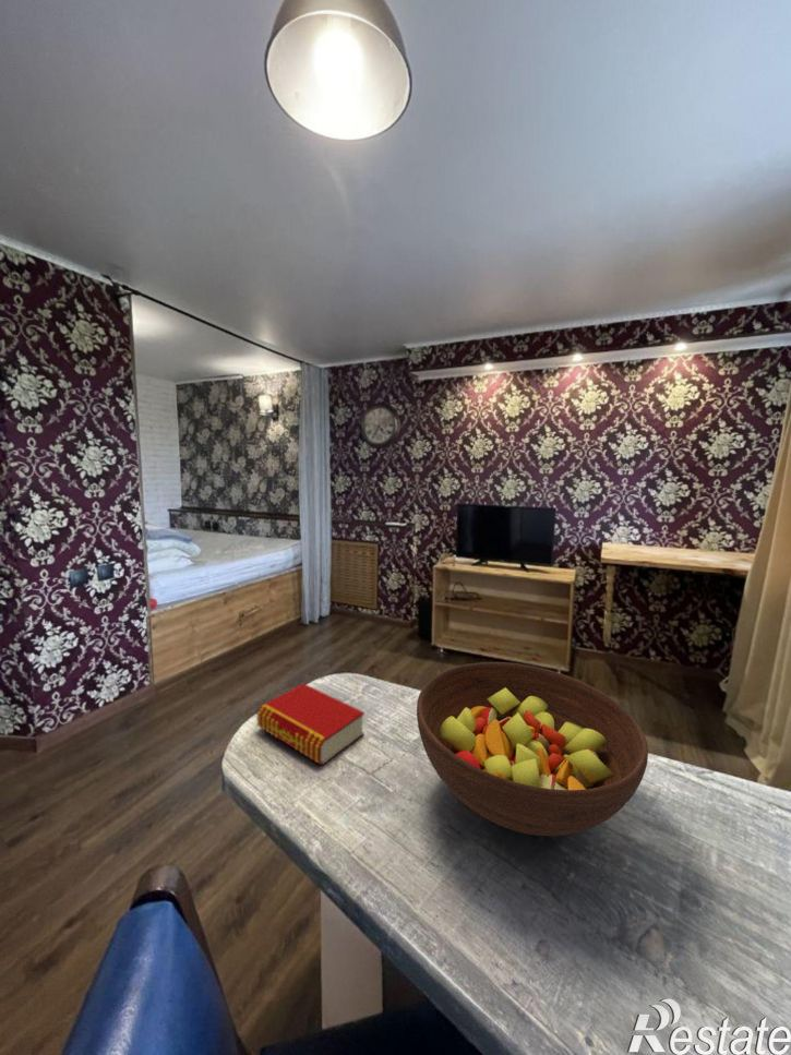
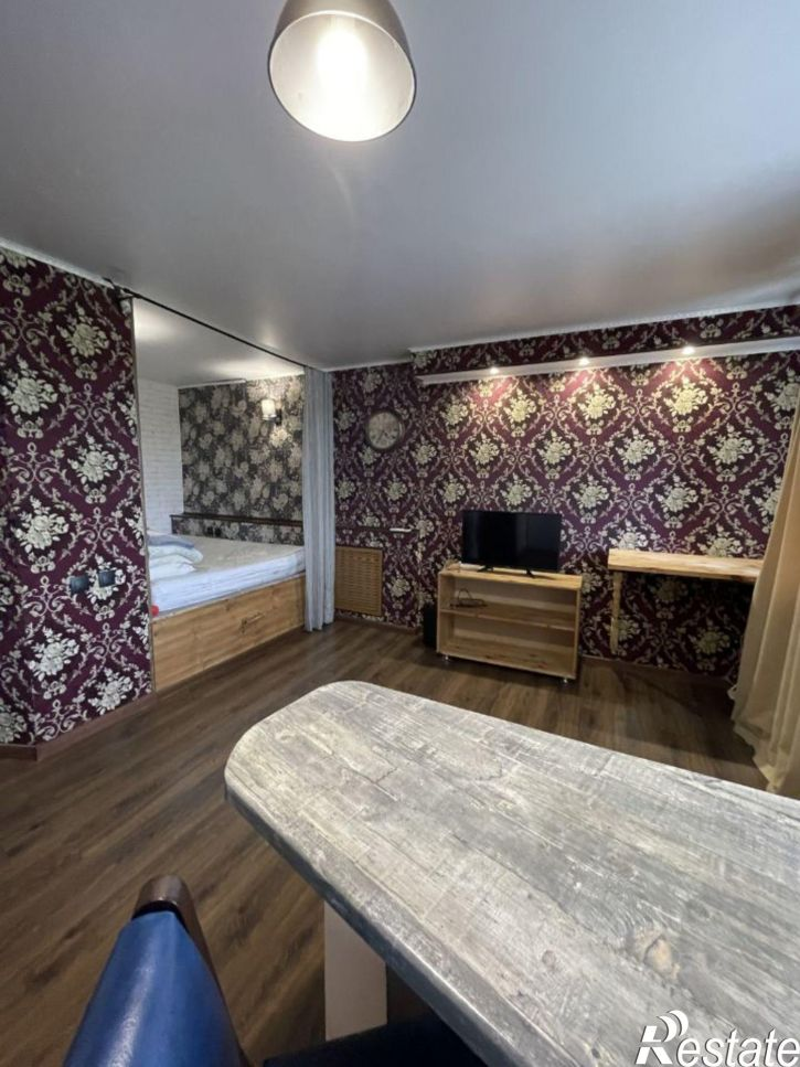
- fruit bowl [416,661,649,837]
- book [256,682,365,767]
